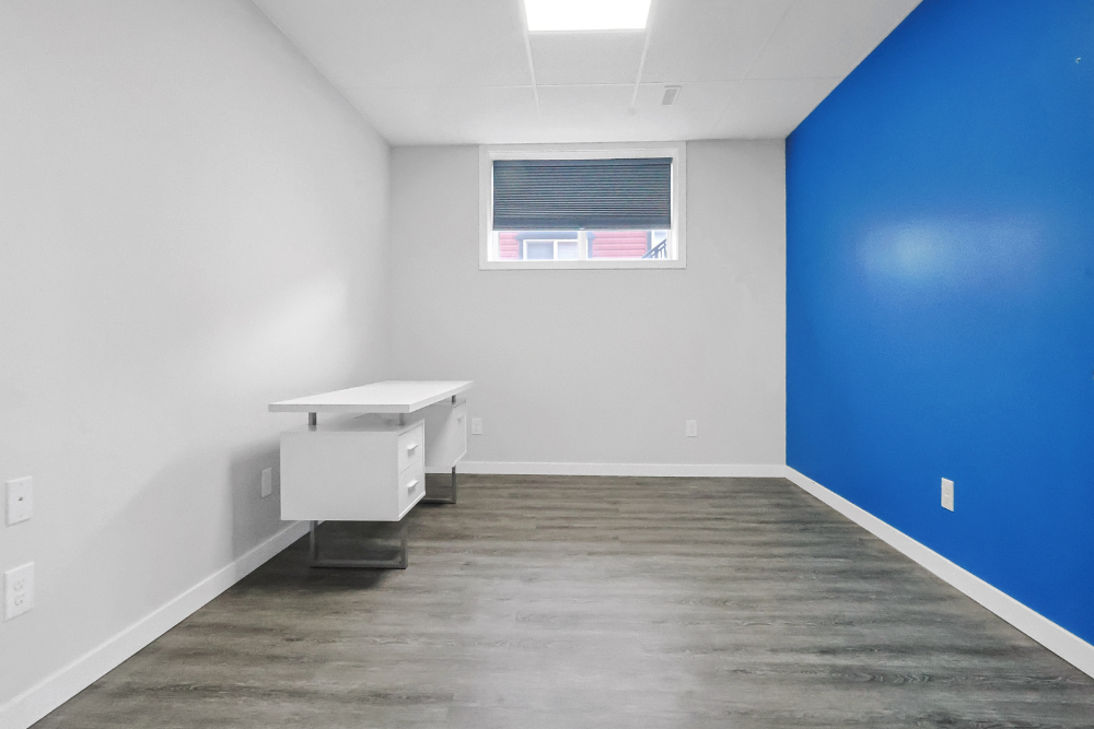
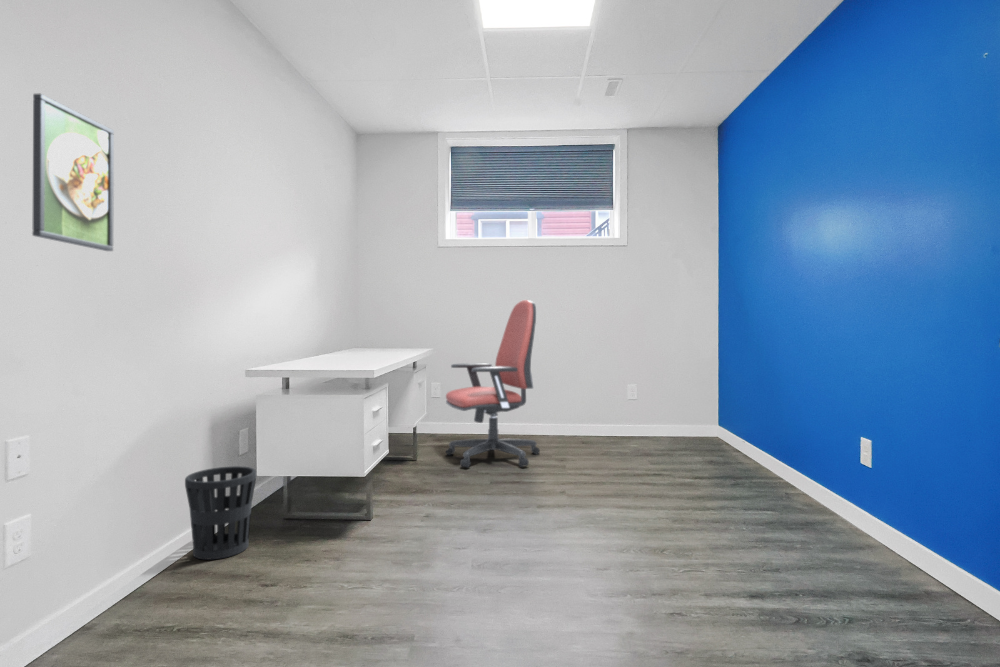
+ wastebasket [184,465,257,561]
+ office chair [445,299,541,468]
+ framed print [31,93,115,252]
